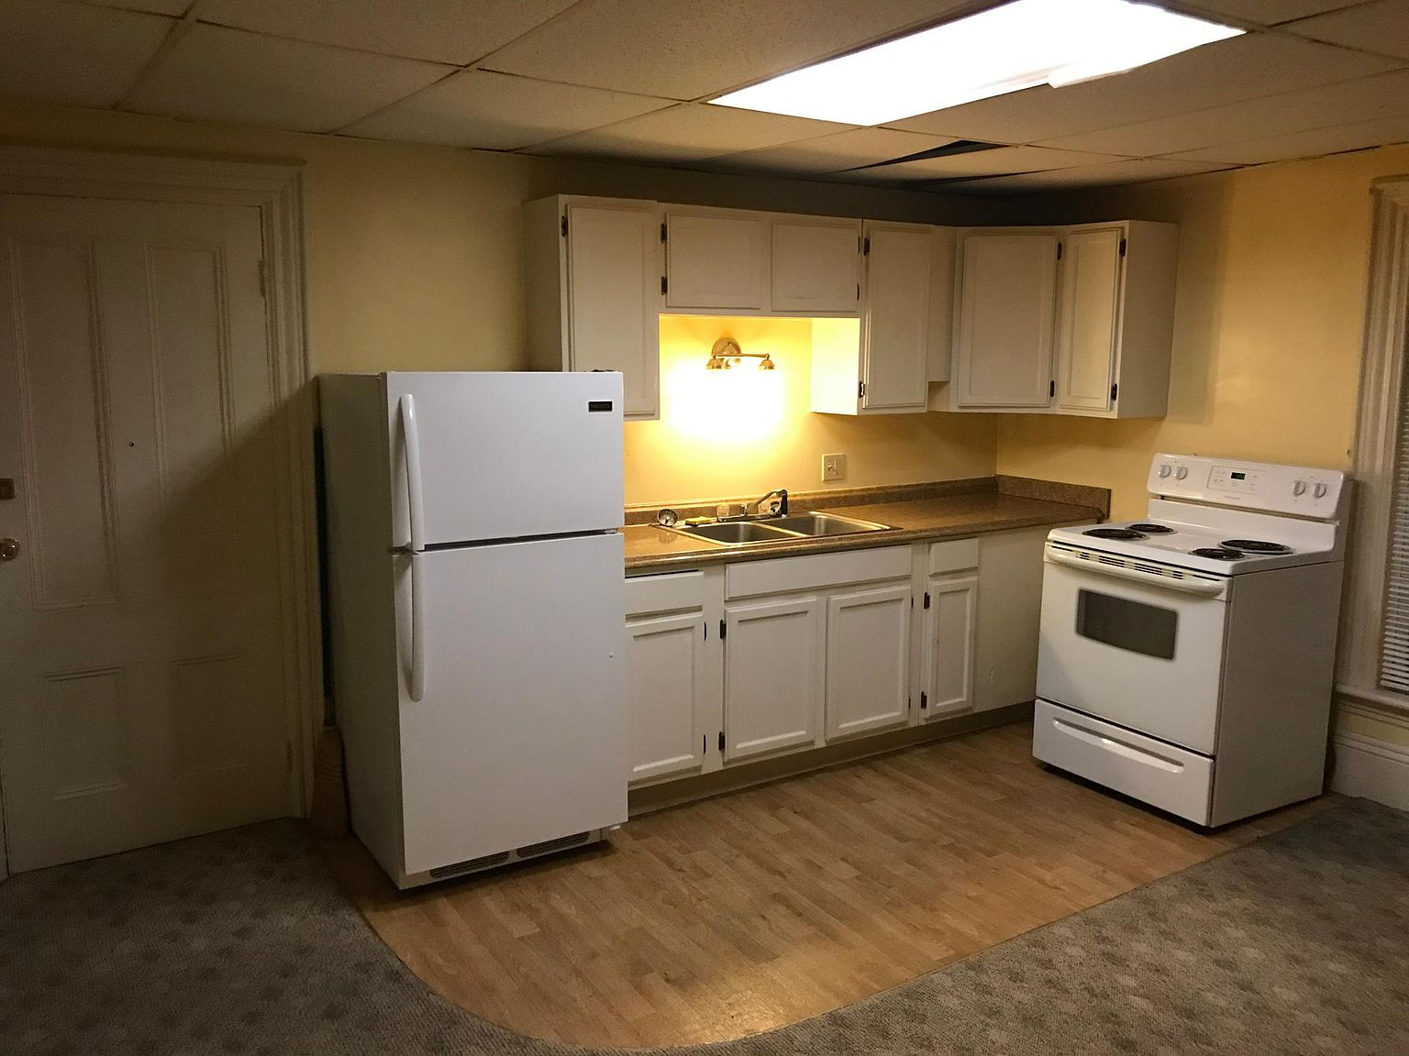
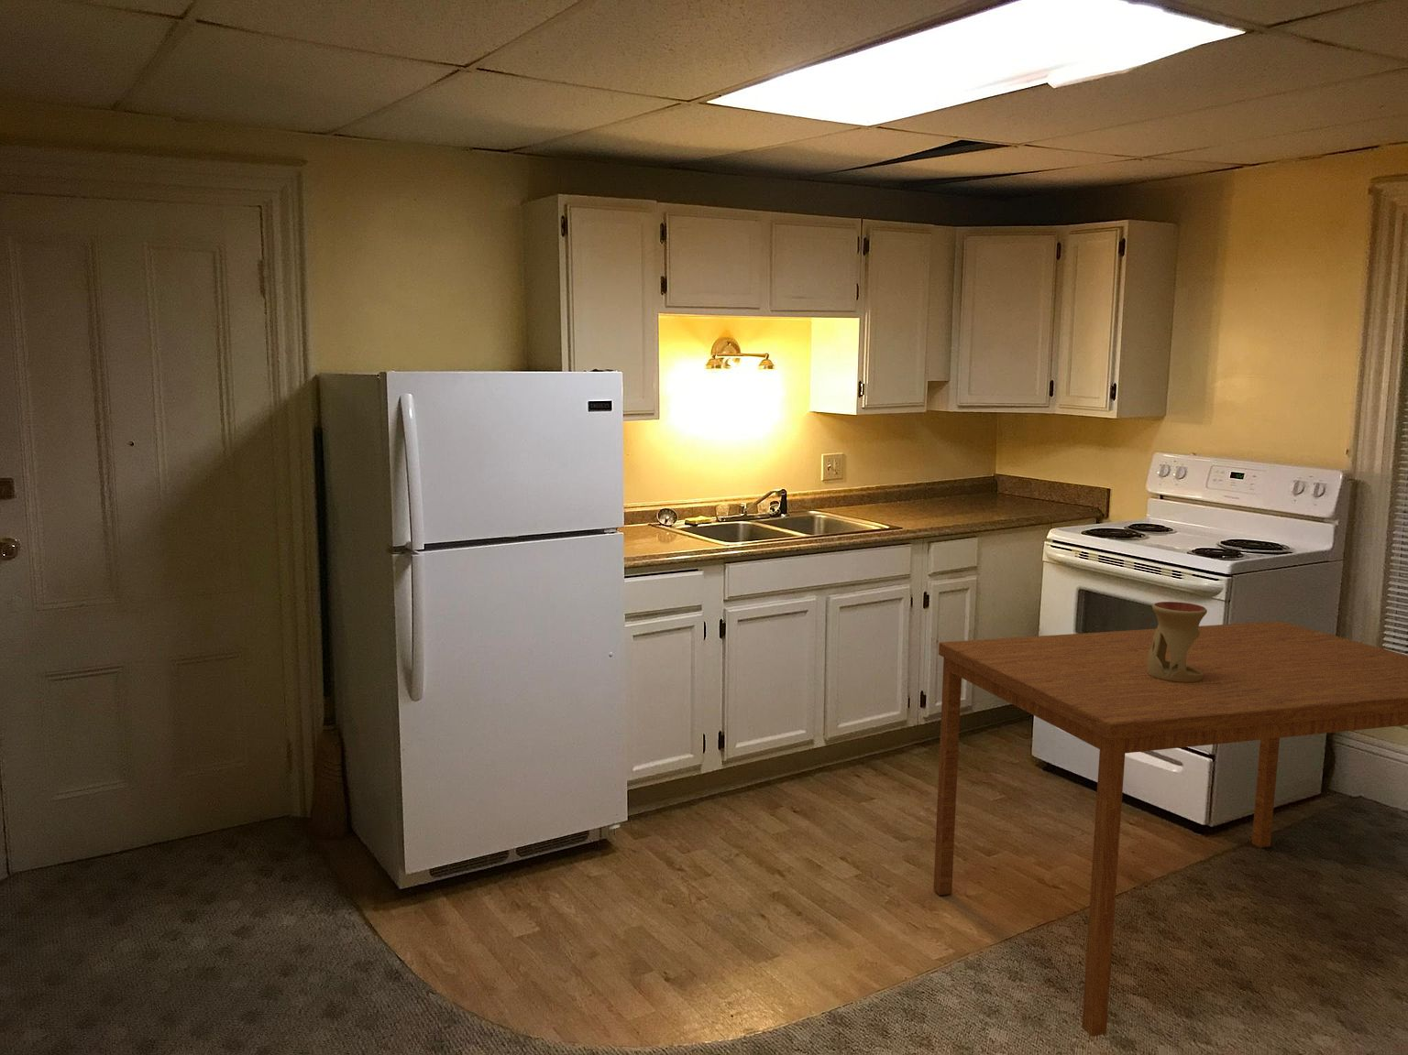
+ dining table [933,619,1408,1037]
+ oil burner [1146,601,1208,683]
